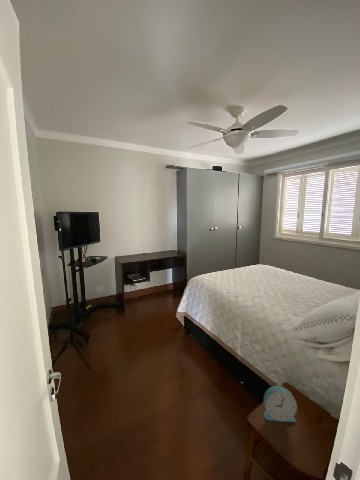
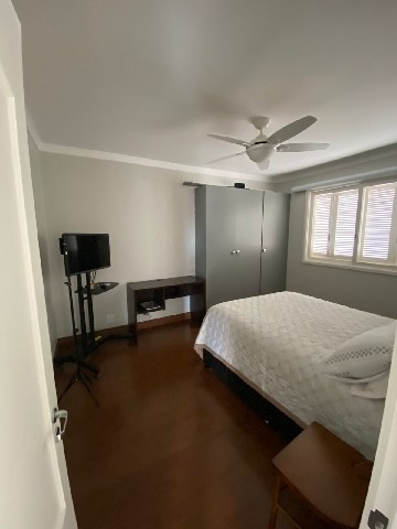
- alarm clock [263,385,298,423]
